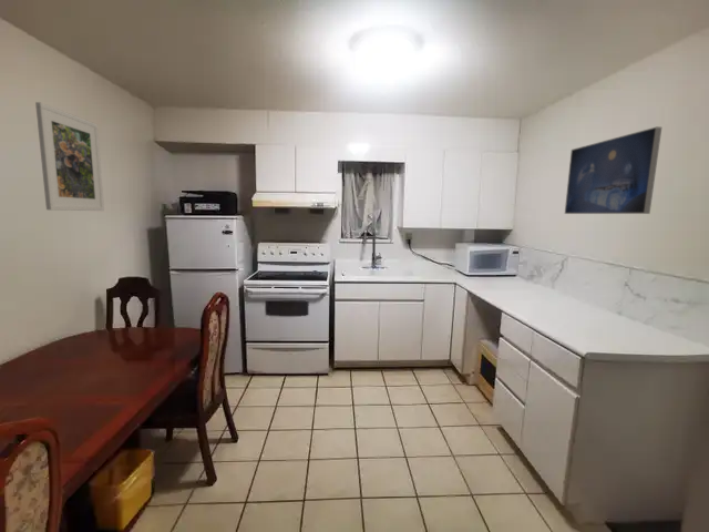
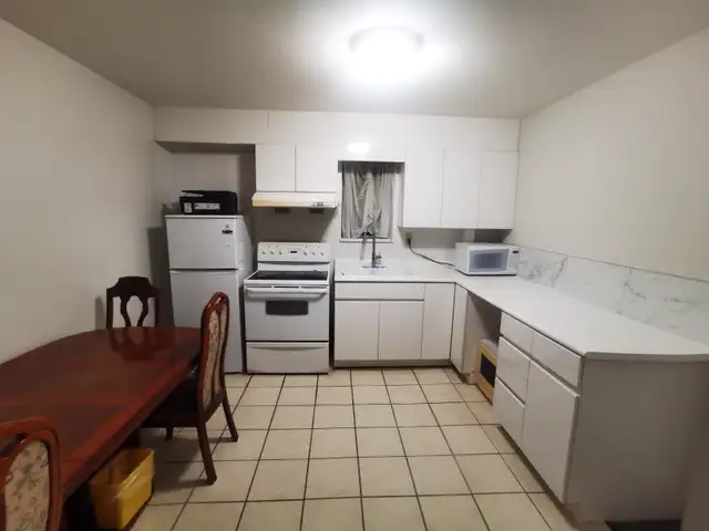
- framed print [564,126,662,215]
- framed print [34,101,105,212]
